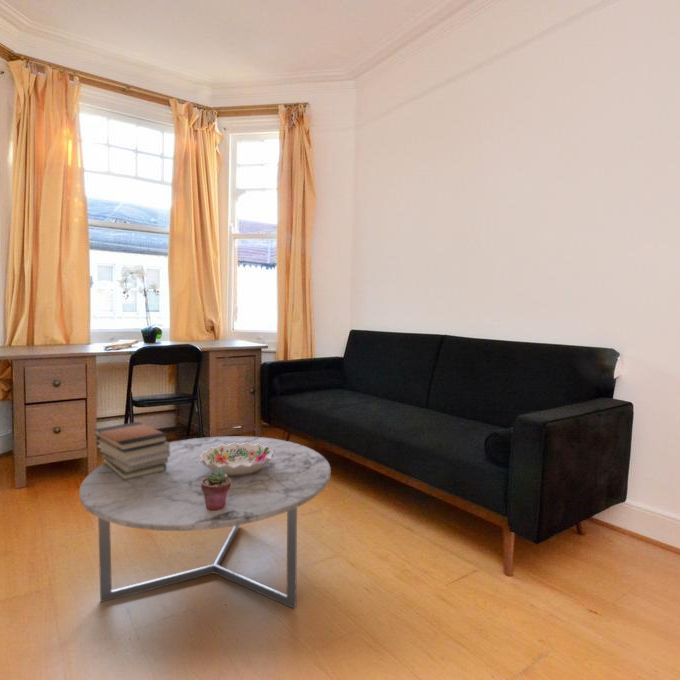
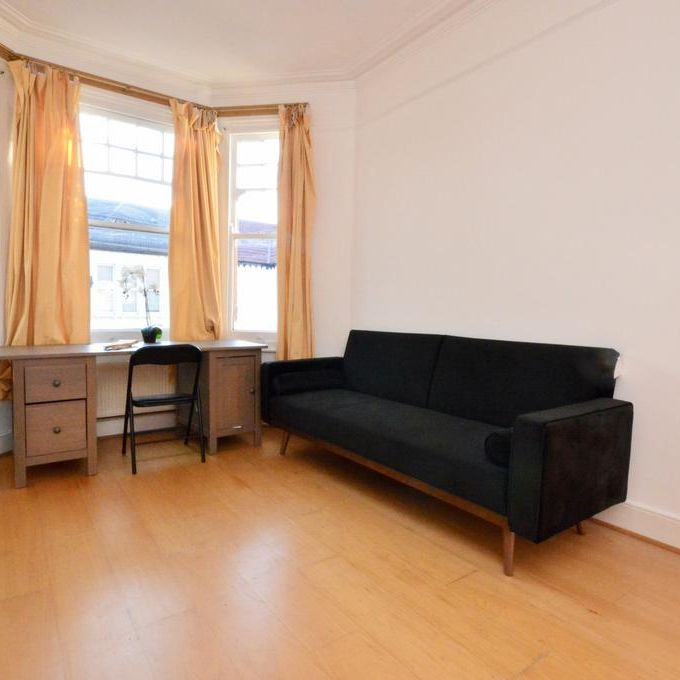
- decorative bowl [200,442,274,475]
- coffee table [78,435,332,609]
- book stack [94,421,170,481]
- potted succulent [201,469,231,511]
